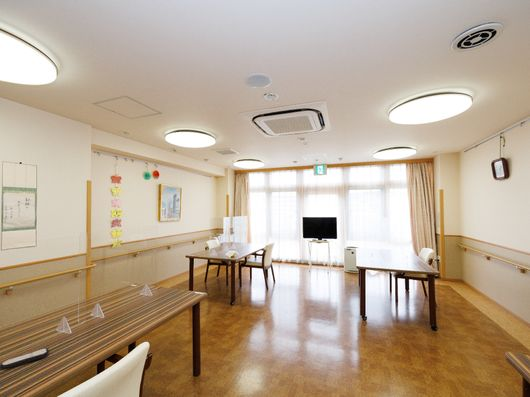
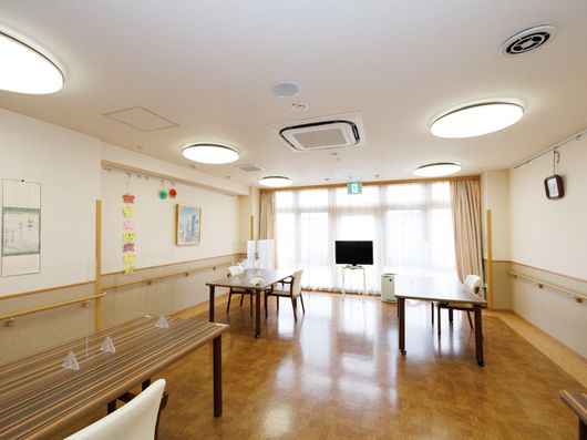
- remote control [0,347,50,370]
